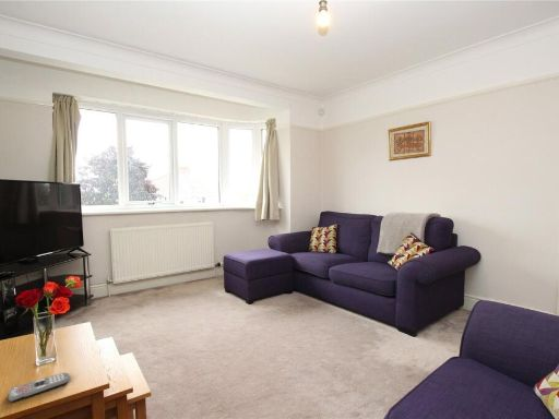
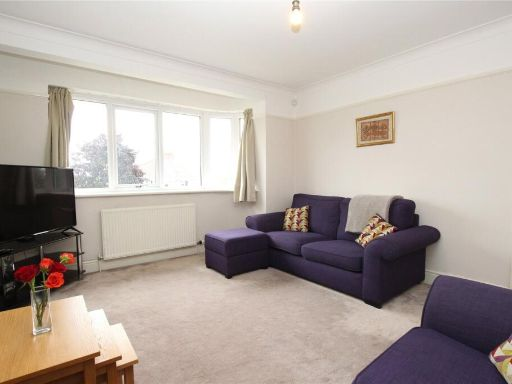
- remote control [7,372,71,403]
